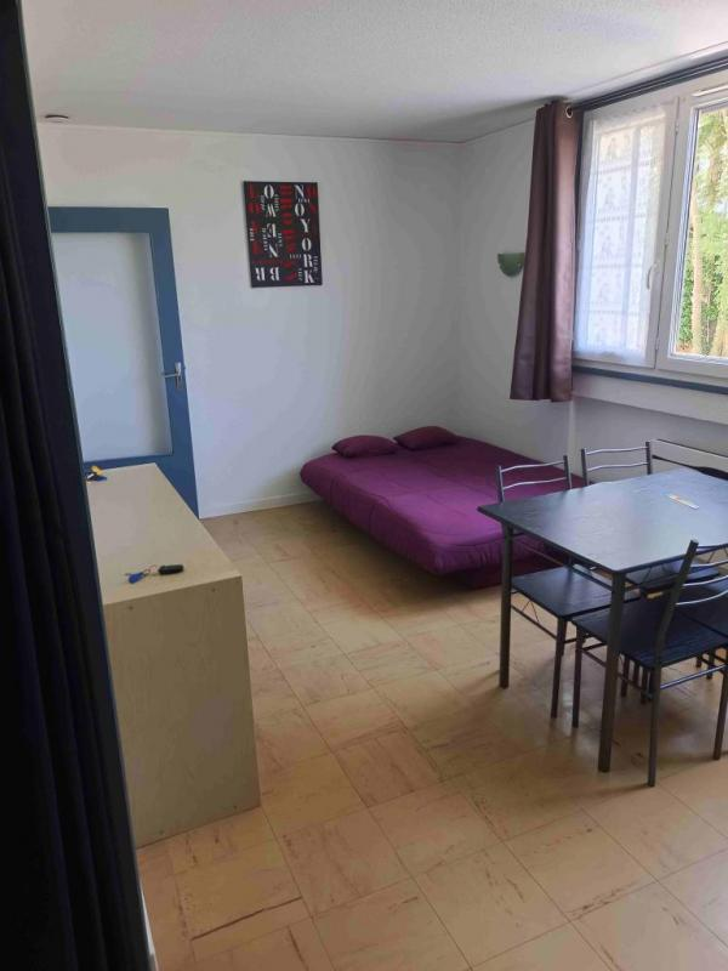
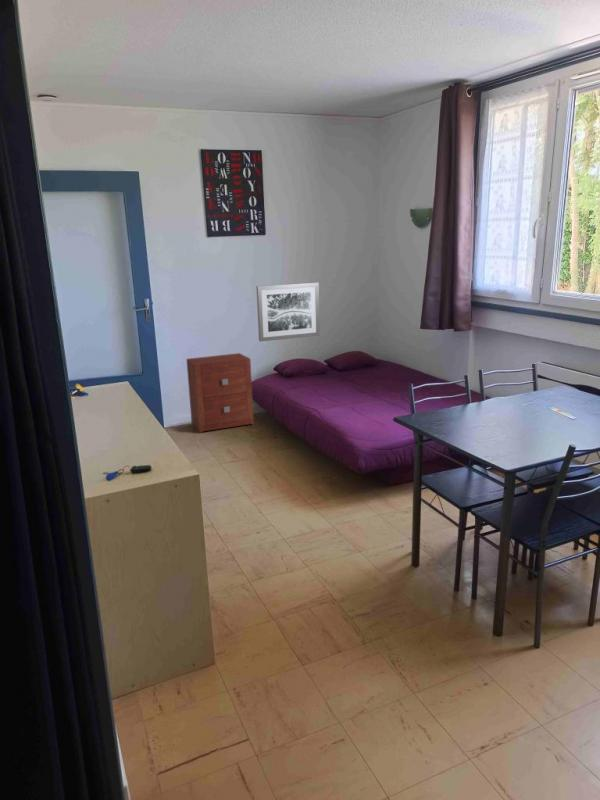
+ nightstand [185,352,255,434]
+ wall art [256,282,321,342]
